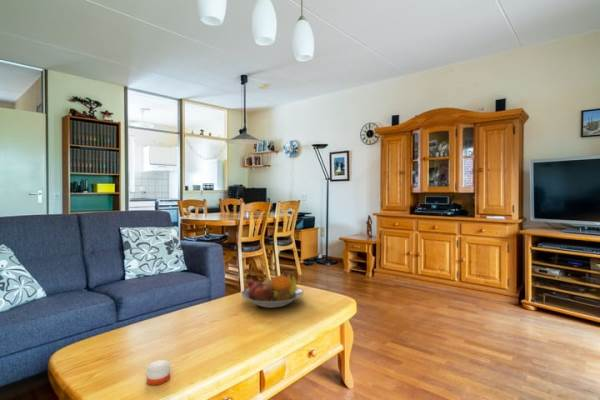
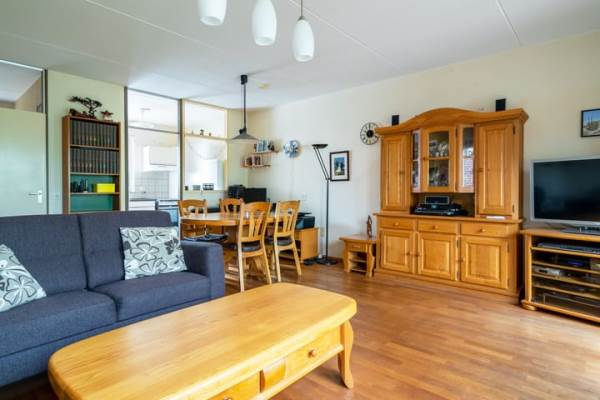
- candle [146,359,171,386]
- fruit bowl [240,273,305,309]
